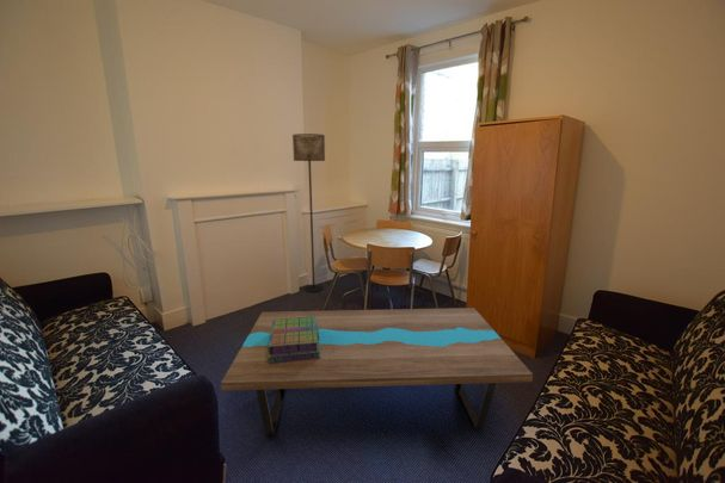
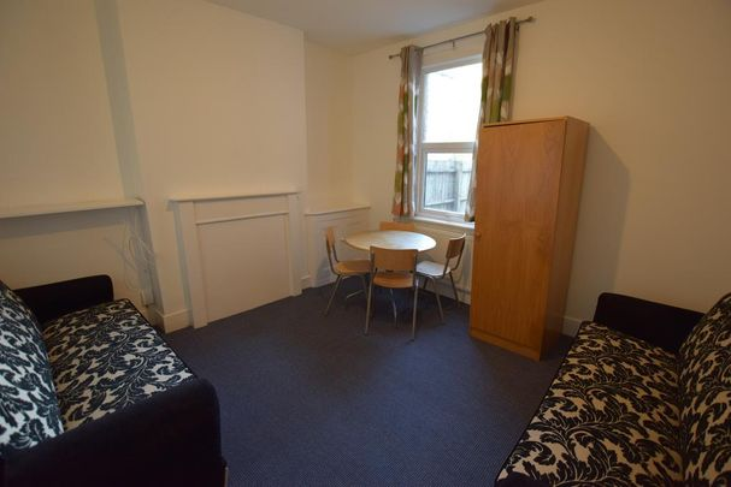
- floor lamp [291,132,326,293]
- coffee table [220,306,534,438]
- stack of books [268,316,321,364]
